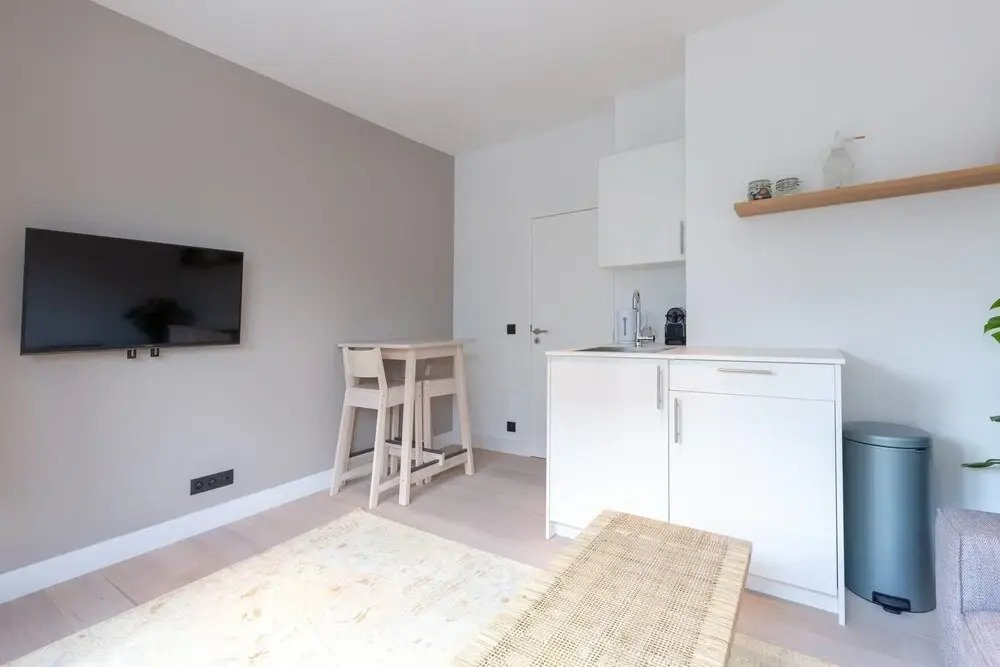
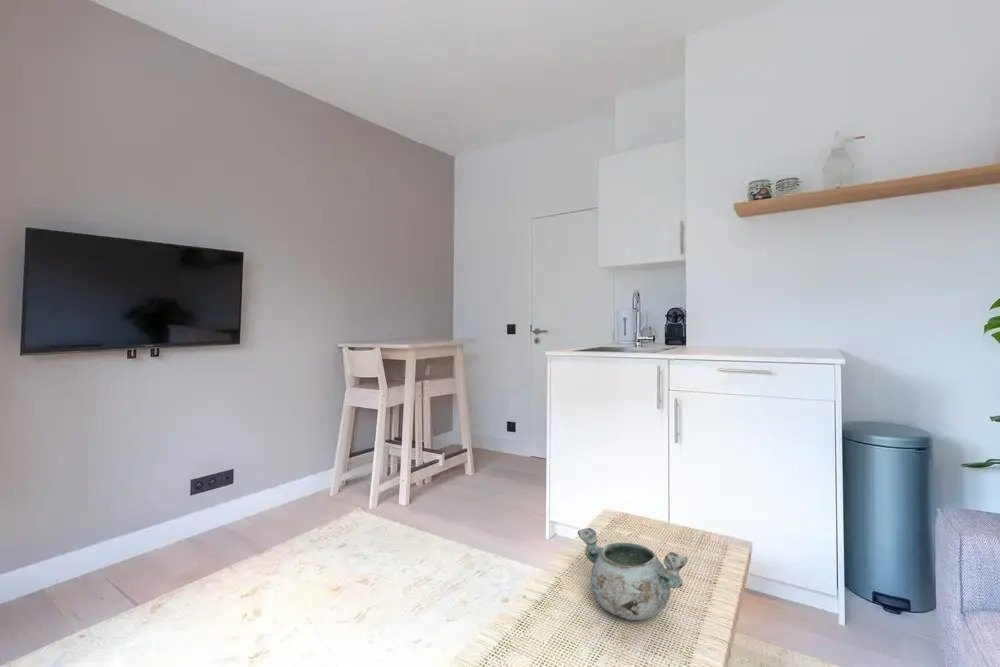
+ decorative bowl [577,527,688,621]
